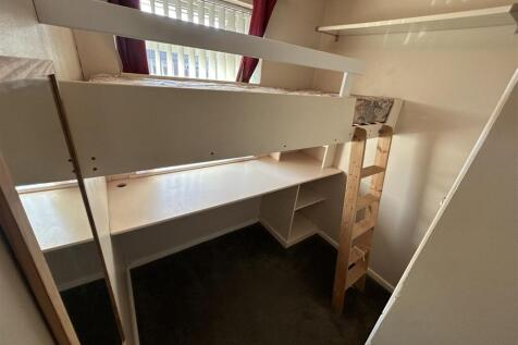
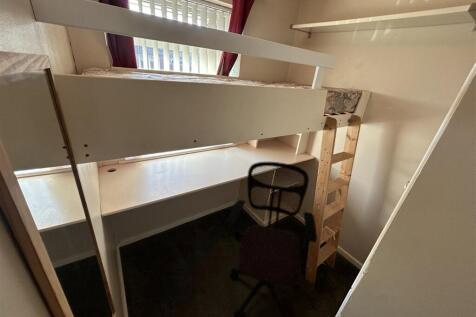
+ office chair [226,161,318,317]
